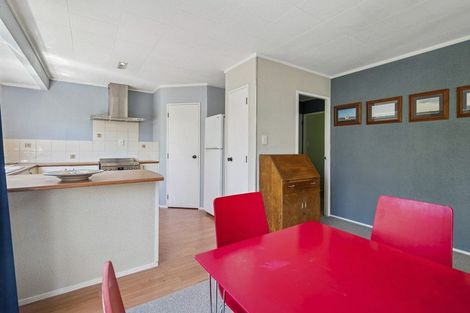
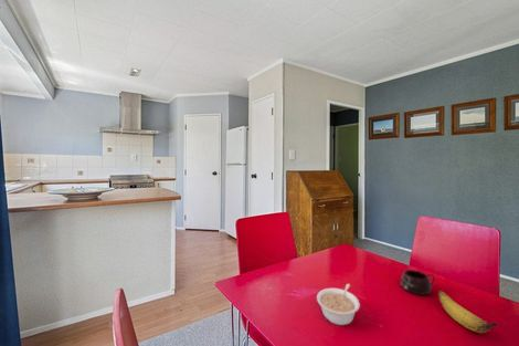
+ mug [400,269,436,296]
+ legume [316,283,361,326]
+ banana [437,290,498,334]
